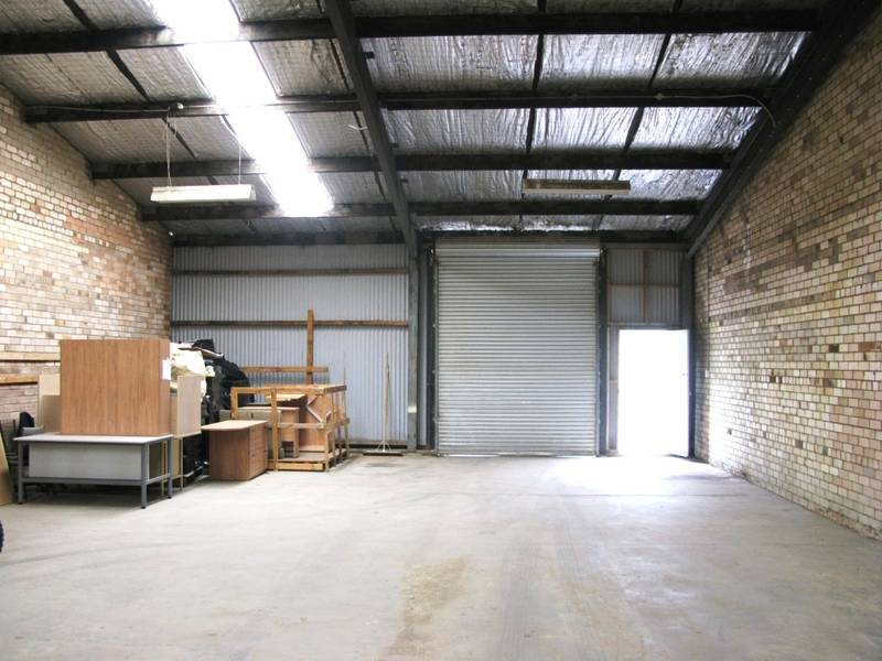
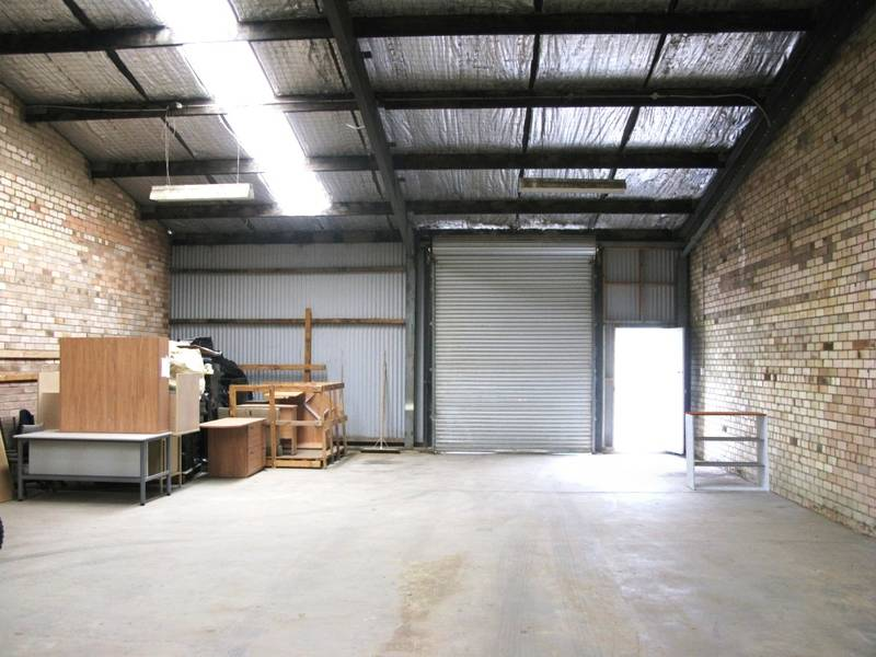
+ bookshelf [684,411,770,493]
